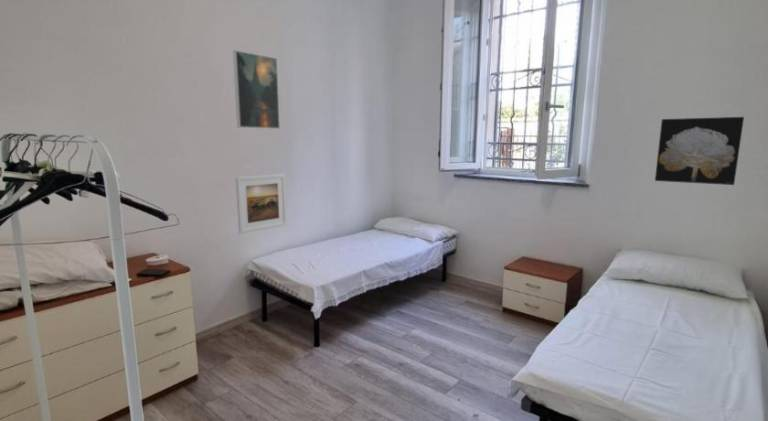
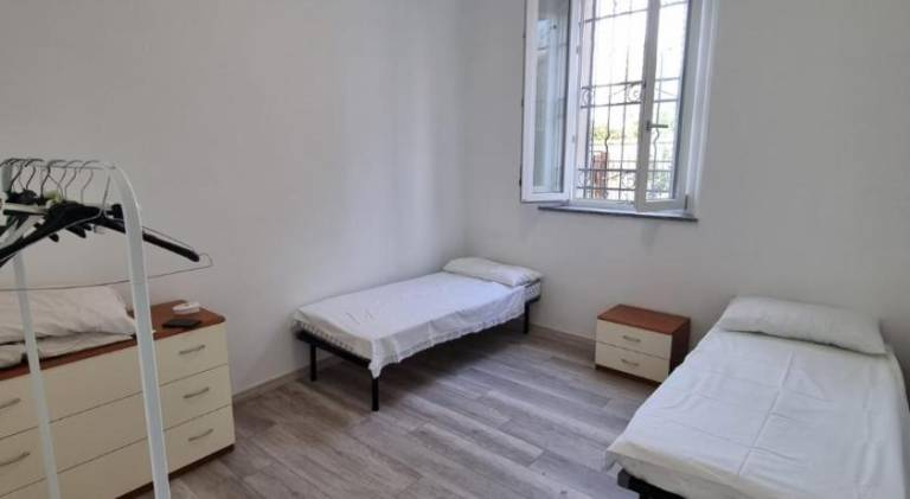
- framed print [235,173,288,235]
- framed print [232,49,281,130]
- wall art [654,116,745,186]
